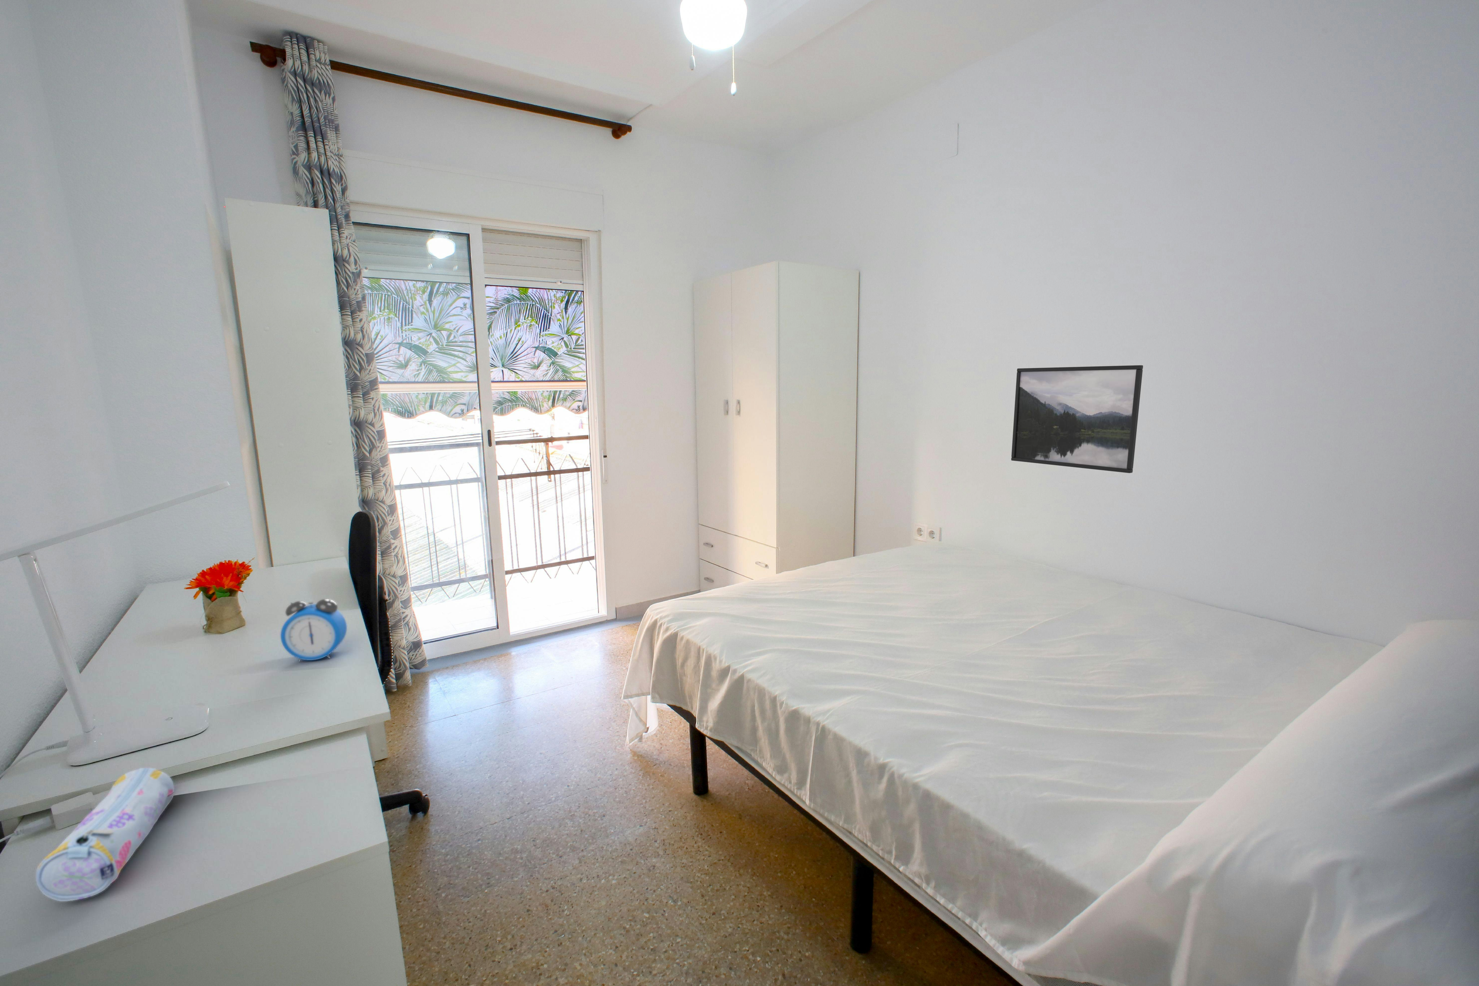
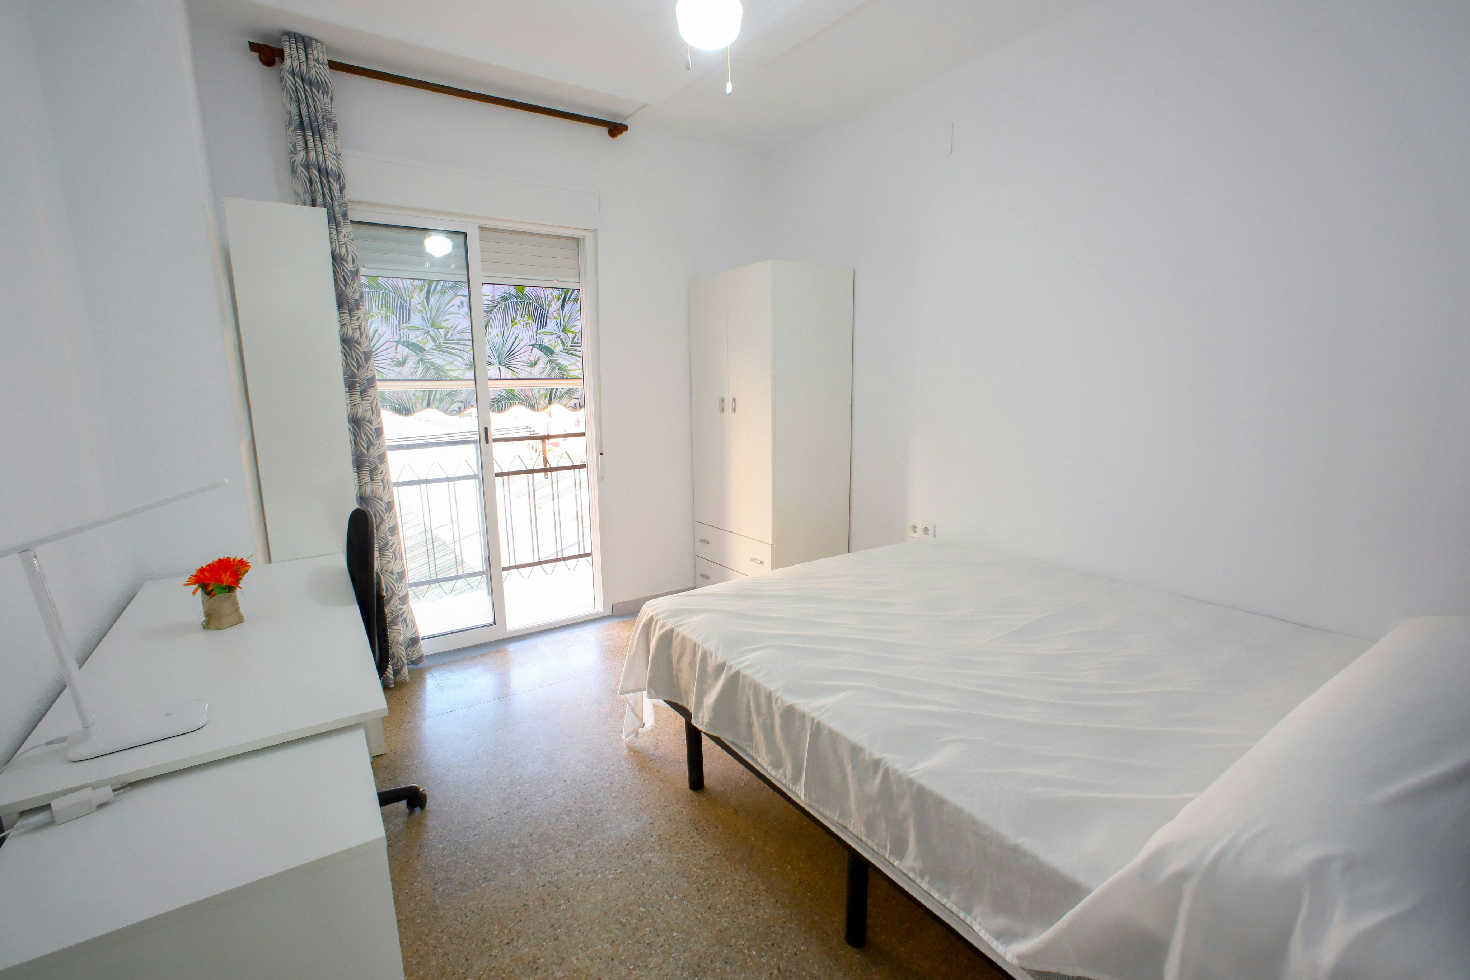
- pencil case [35,768,175,902]
- alarm clock [281,599,348,661]
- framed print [1010,365,1143,473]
